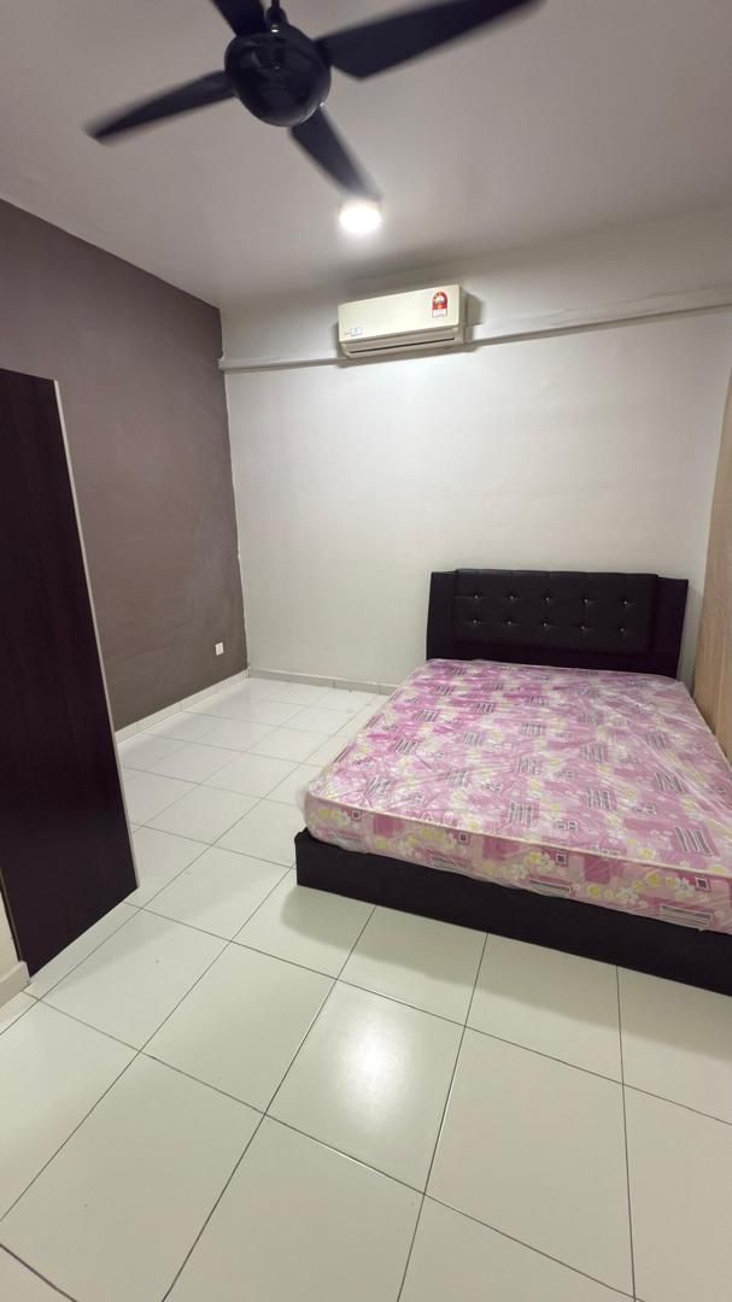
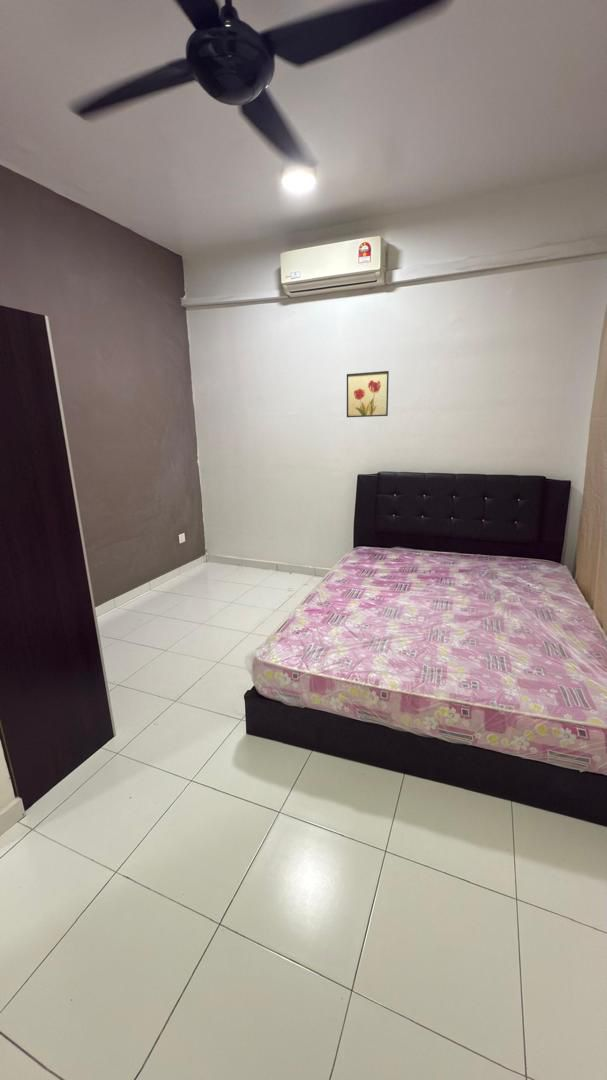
+ wall art [346,370,390,418]
